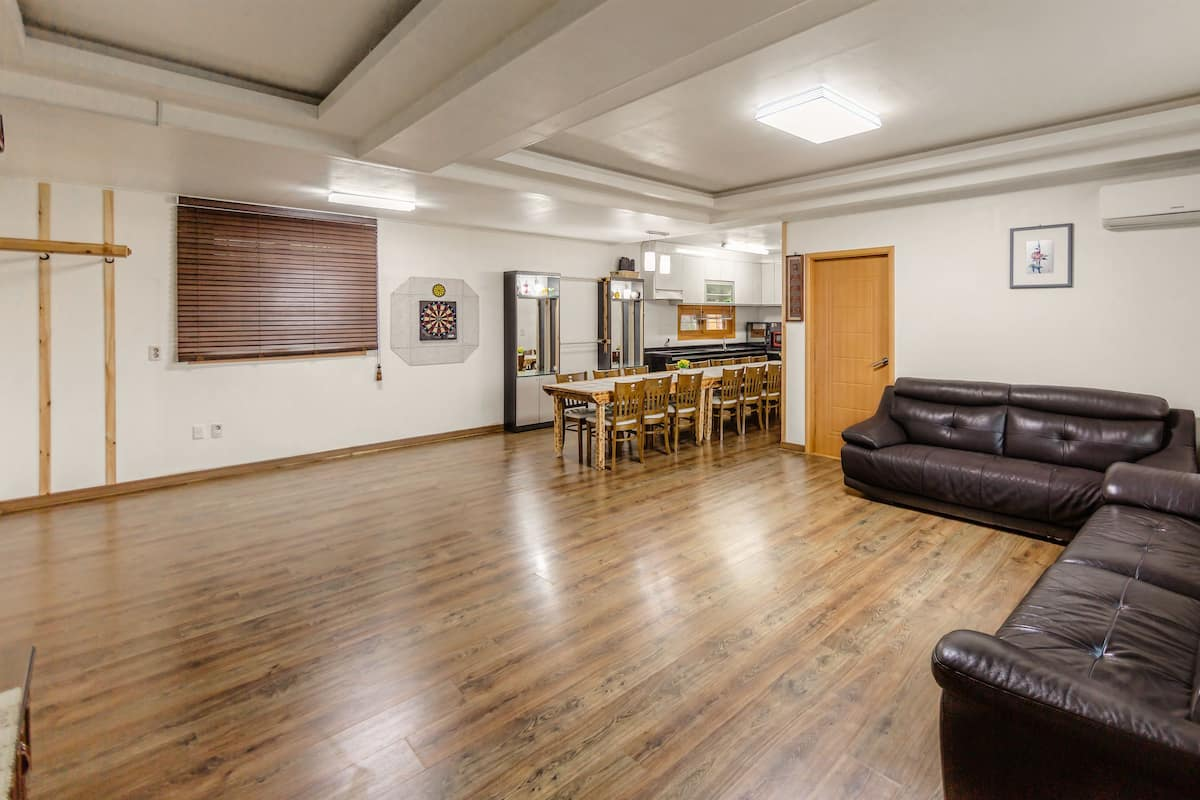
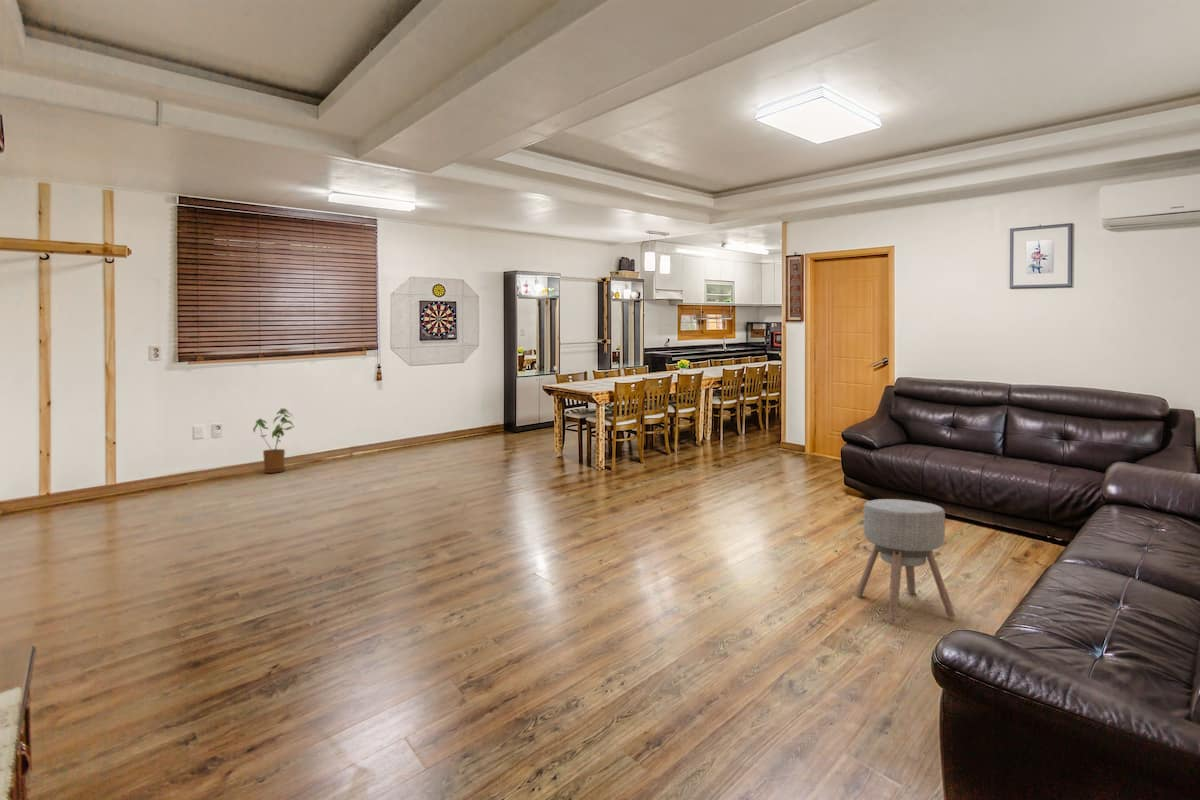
+ house plant [252,407,295,474]
+ ottoman [854,498,957,622]
